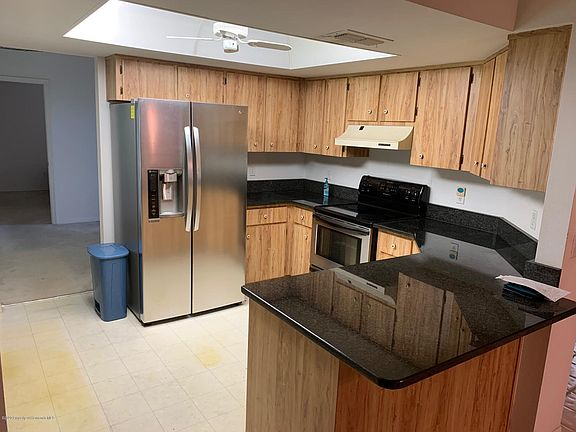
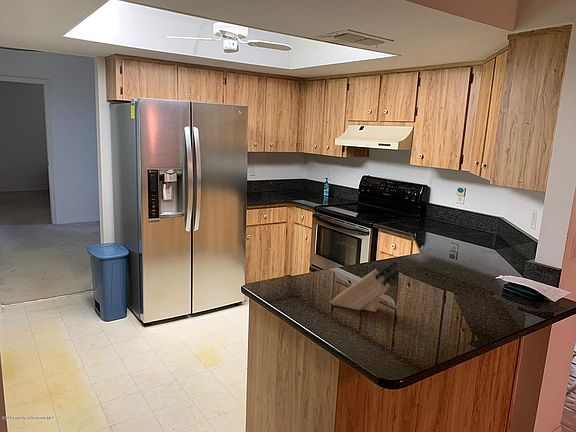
+ knife block [329,260,400,313]
